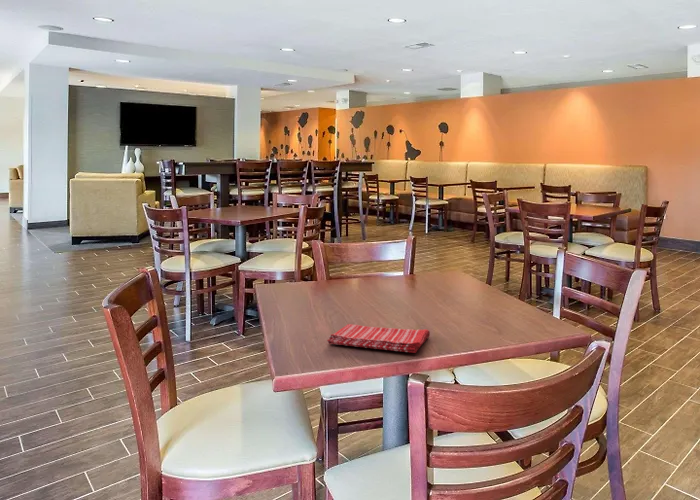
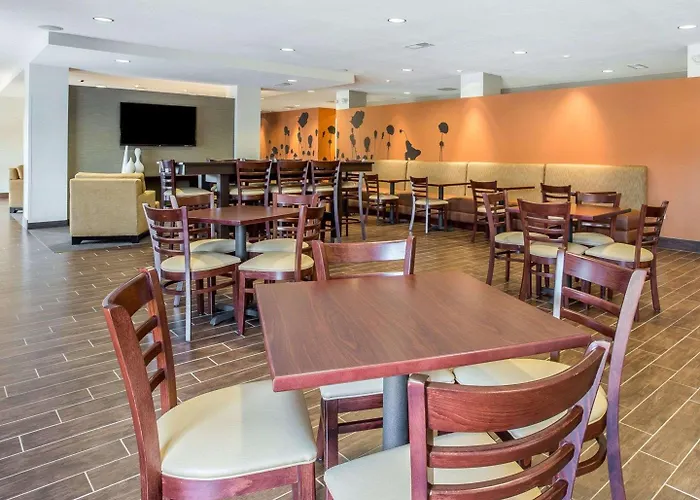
- dish towel [326,323,431,354]
